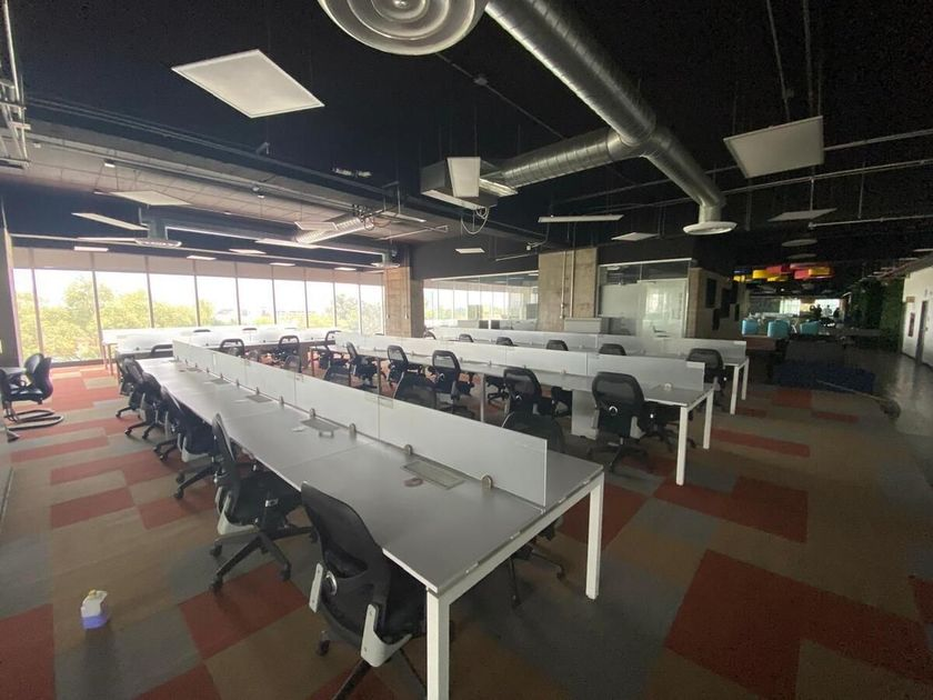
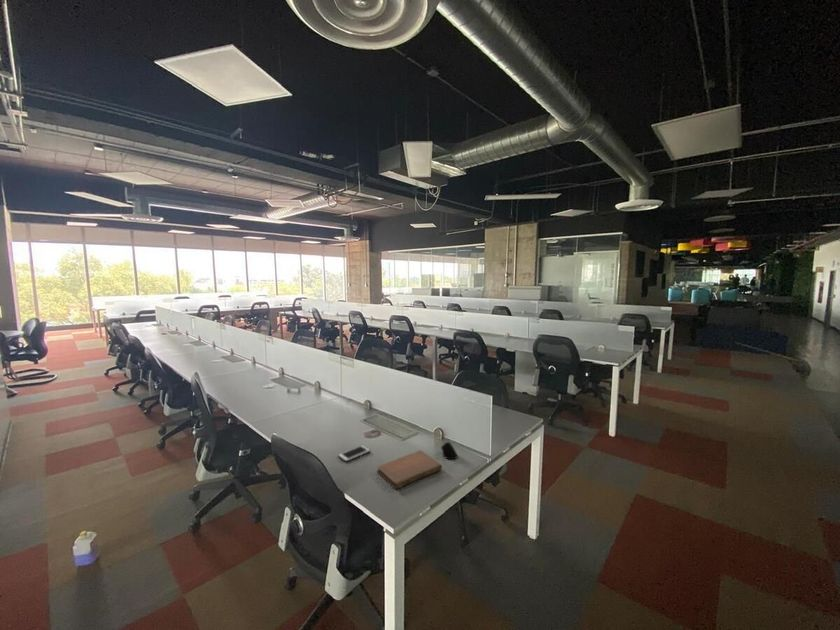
+ computer mouse [440,441,459,460]
+ cell phone [337,444,371,463]
+ notebook [376,449,443,490]
